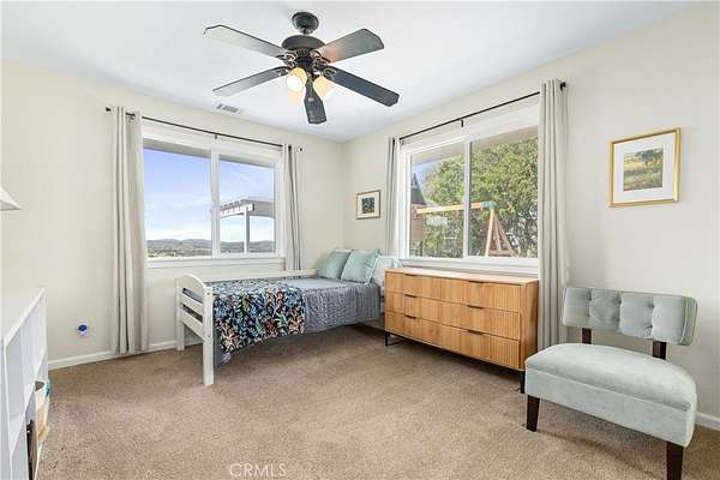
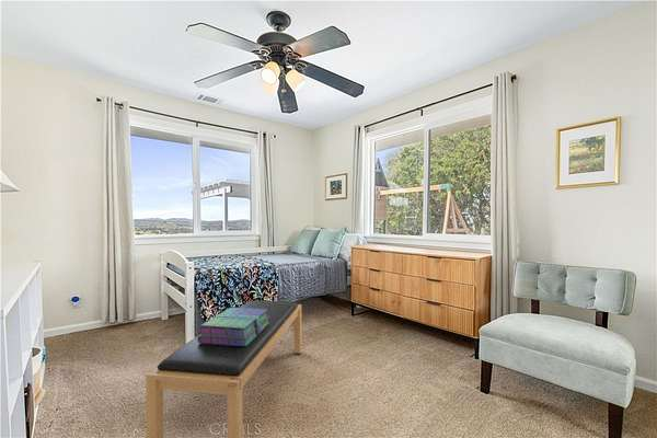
+ stack of books [197,307,269,346]
+ bench [145,300,302,438]
